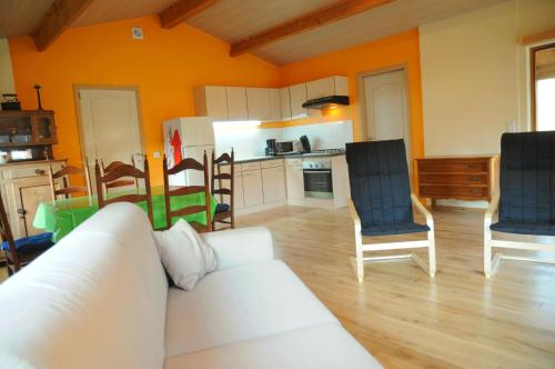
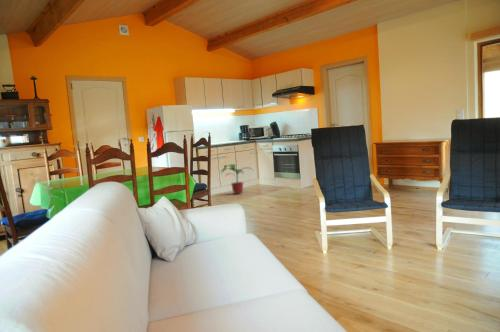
+ potted plant [221,163,254,195]
